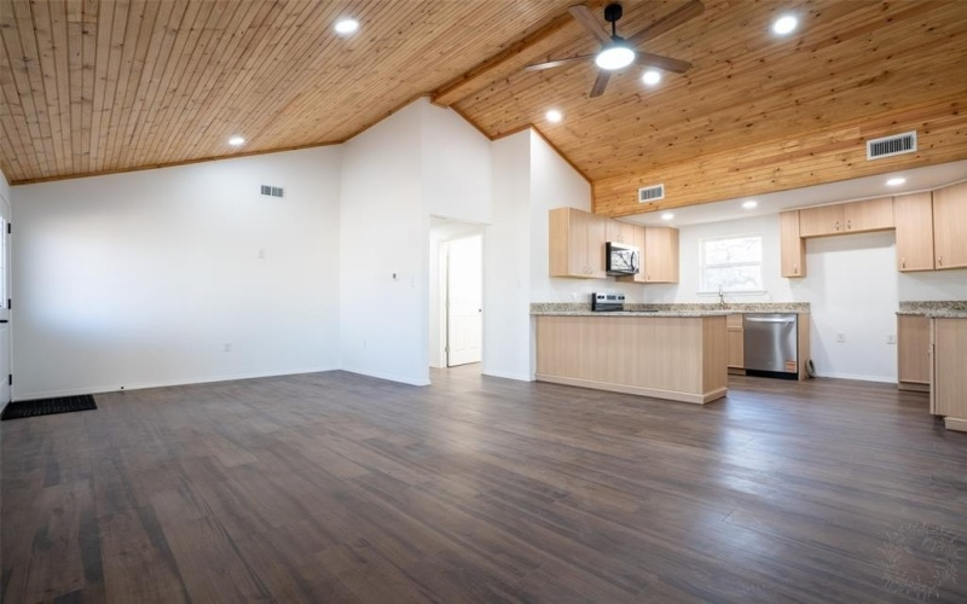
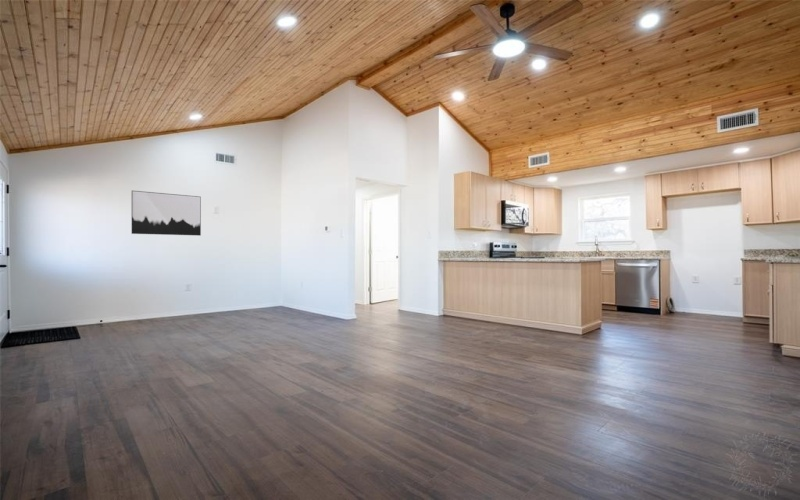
+ wall art [131,190,202,236]
